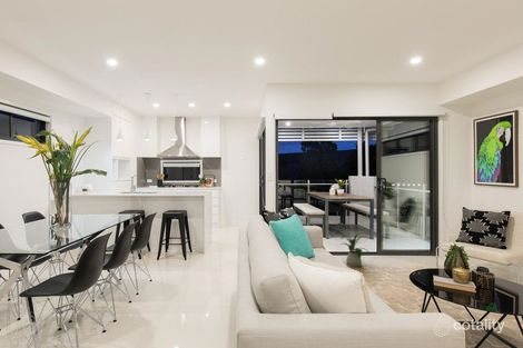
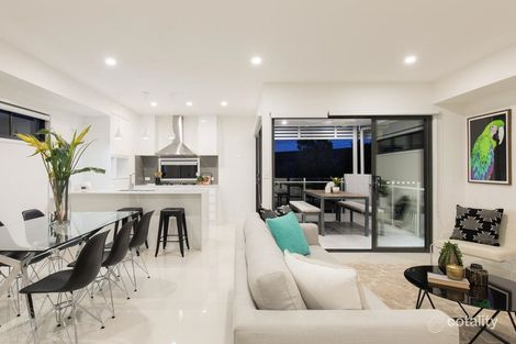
- house plant [337,232,373,268]
